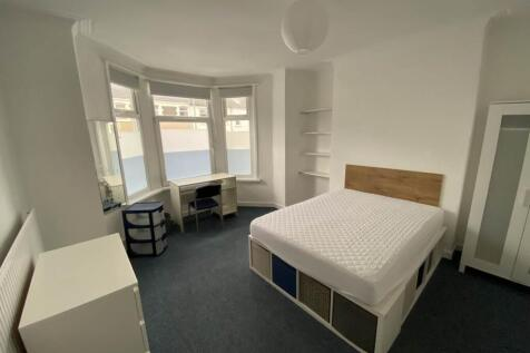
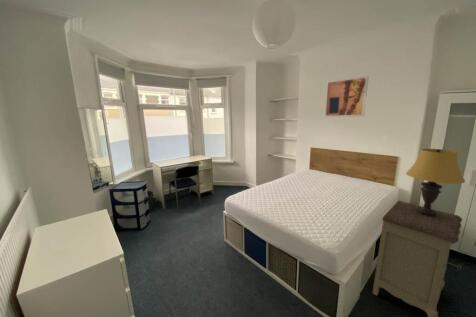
+ nightstand [372,200,463,317]
+ table lamp [405,148,466,216]
+ wall art [323,75,370,118]
